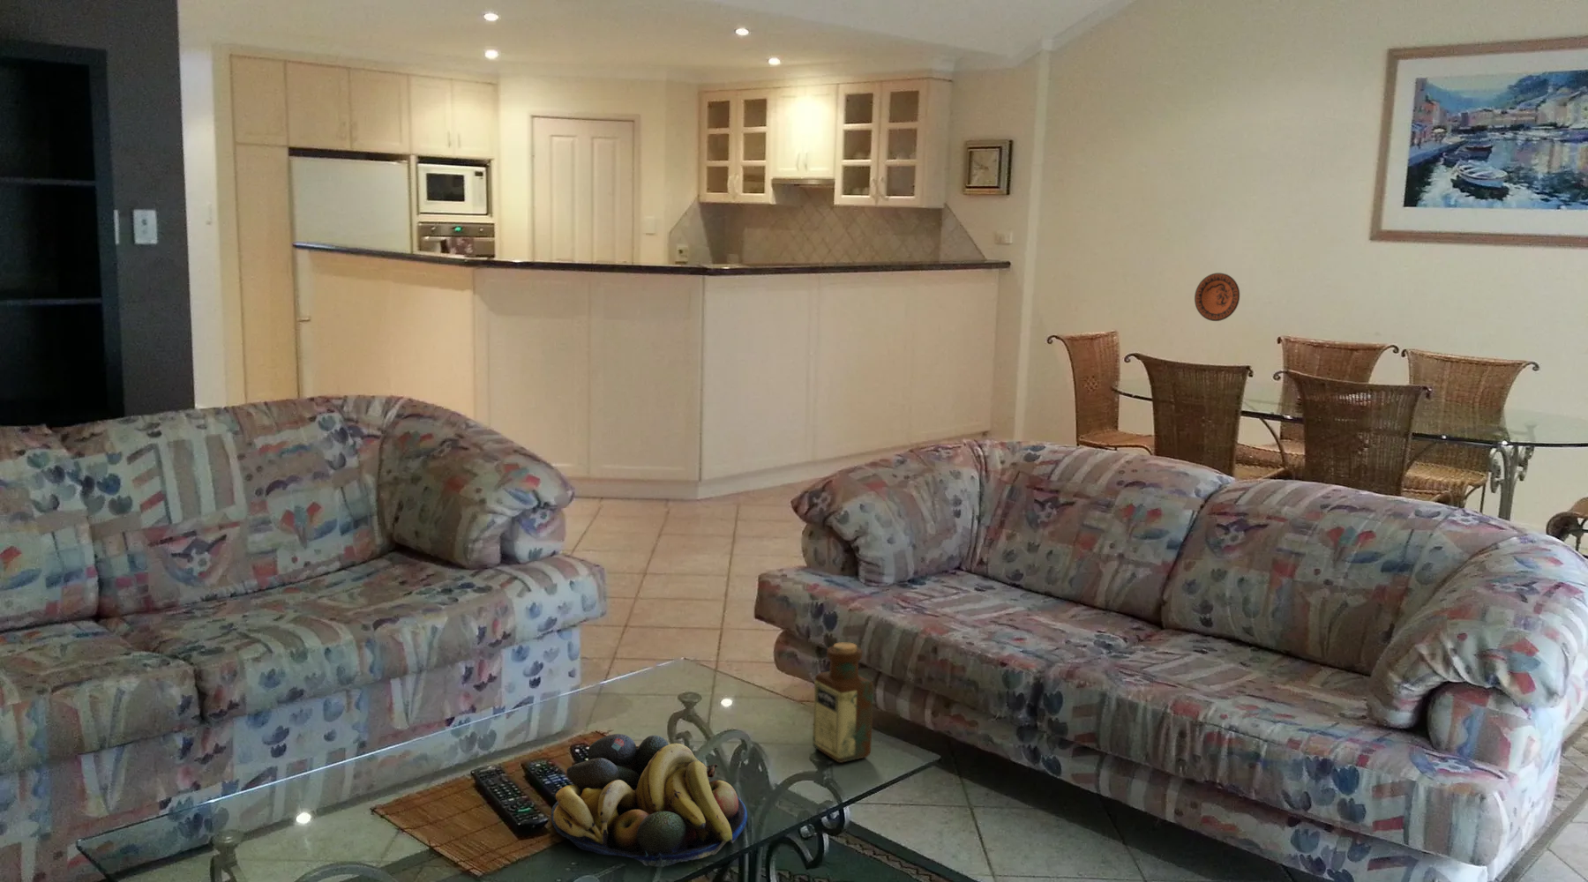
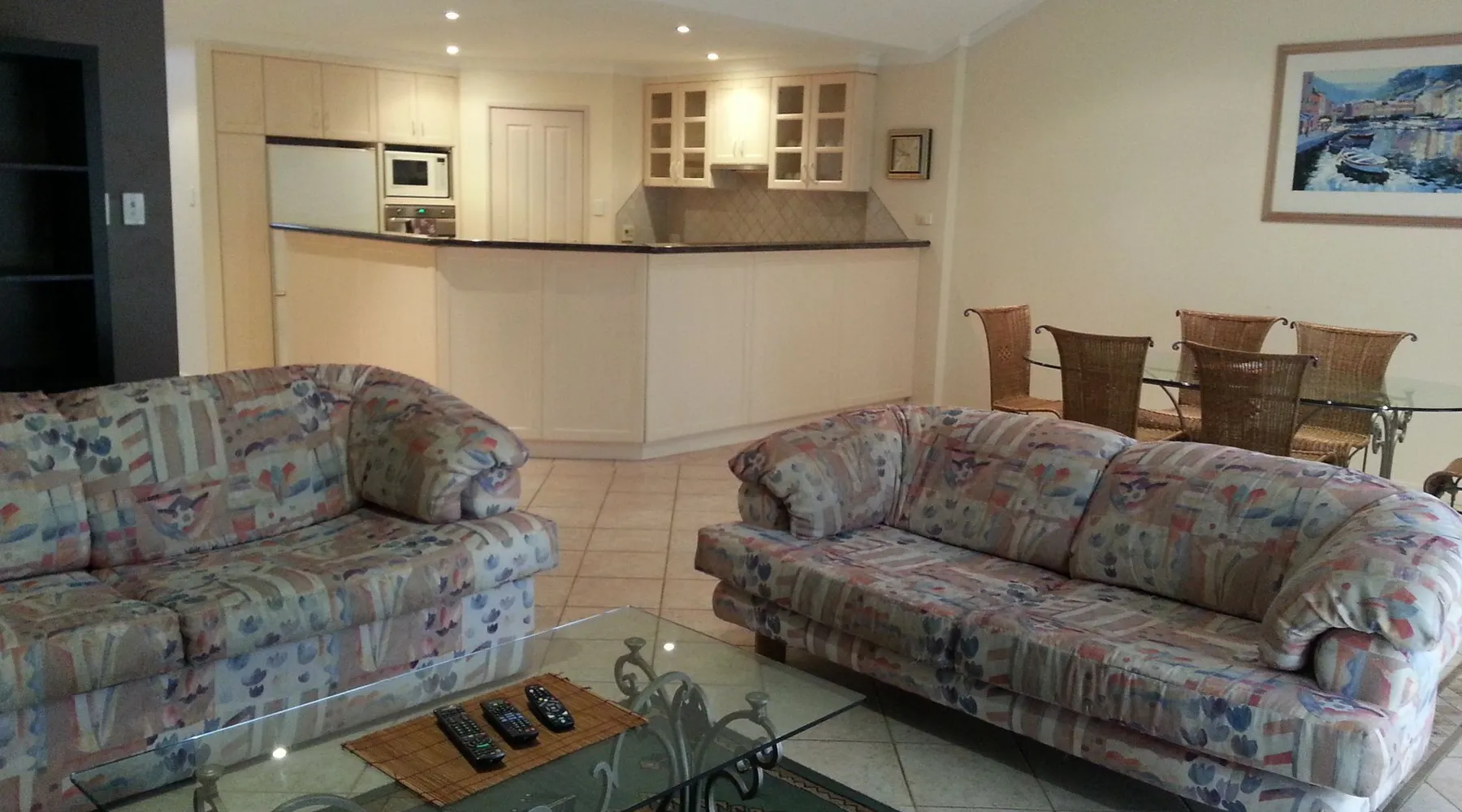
- bottle [811,641,874,764]
- fruit bowl [551,733,748,868]
- decorative plate [1194,273,1240,322]
